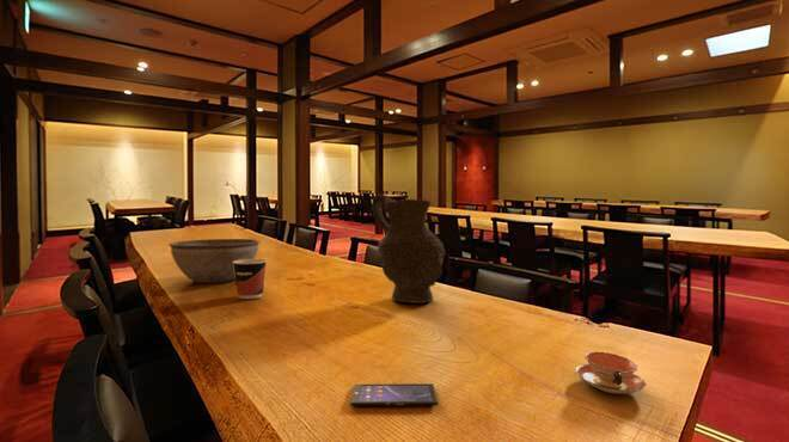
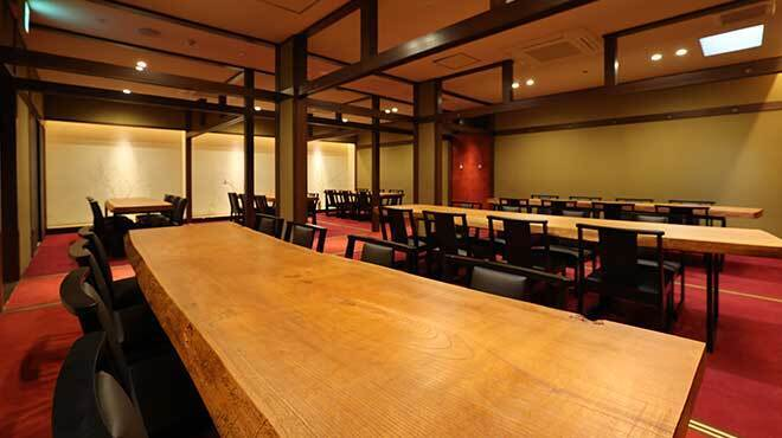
- bowl [167,238,261,284]
- cup [233,258,268,300]
- decorative vase [371,194,446,305]
- smartphone [349,382,439,407]
- teacup [574,351,648,395]
